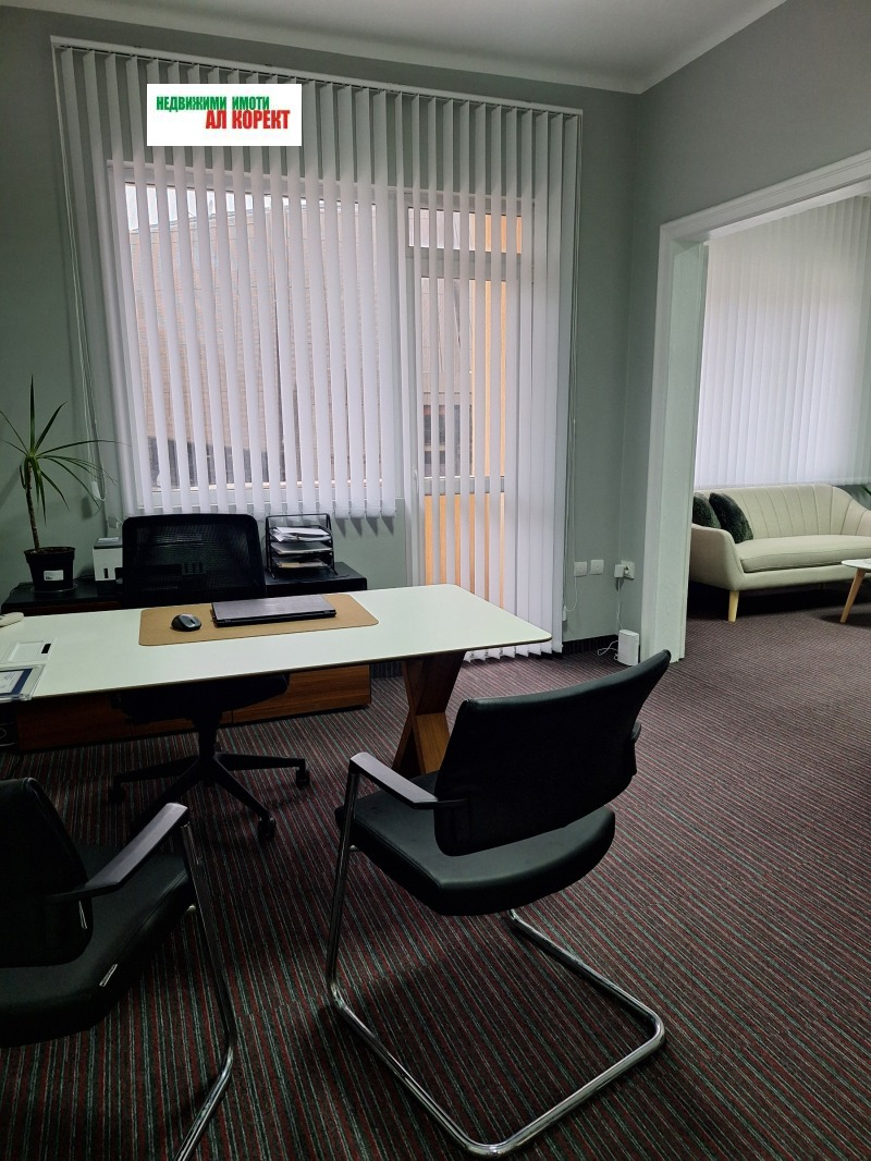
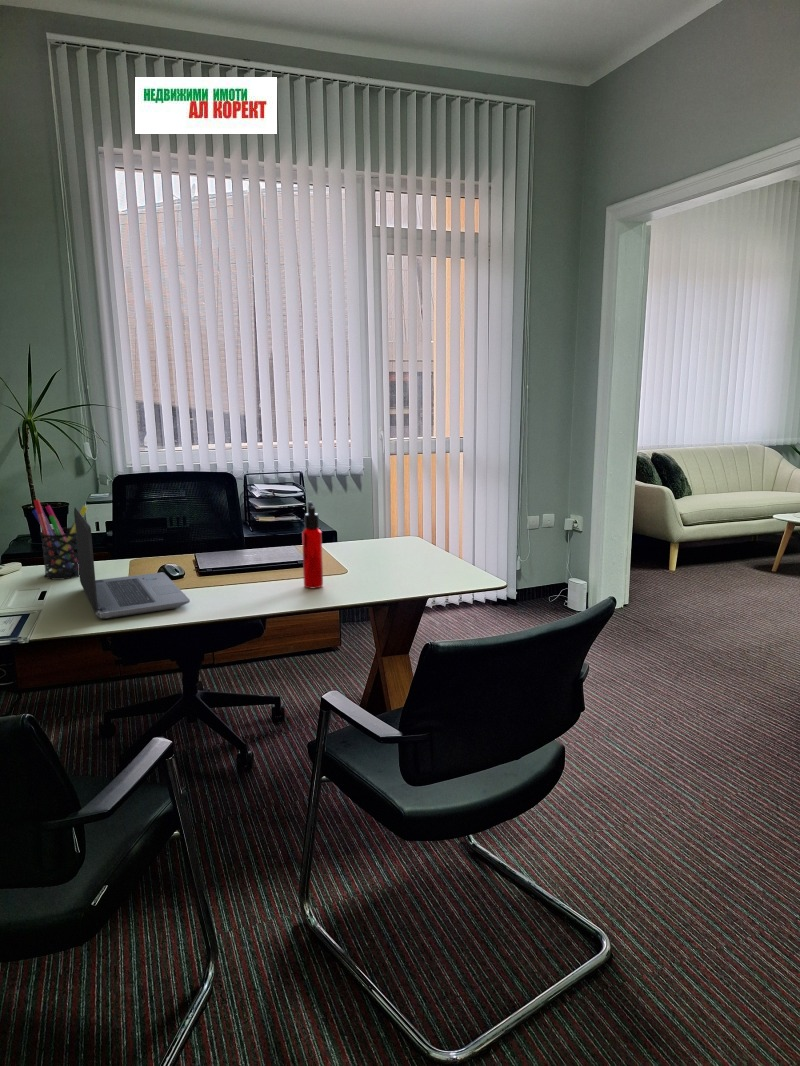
+ water bottle [301,501,324,589]
+ laptop computer [73,506,191,620]
+ pen holder [31,498,88,581]
